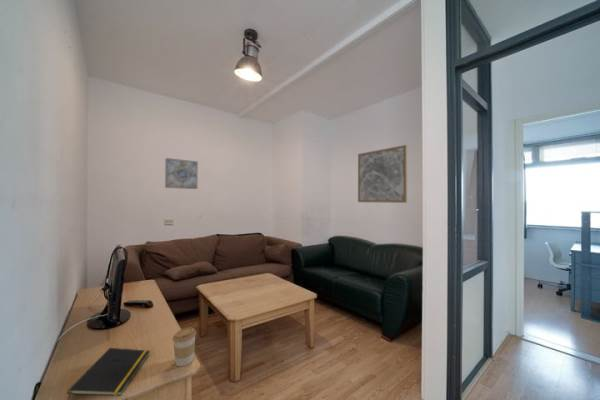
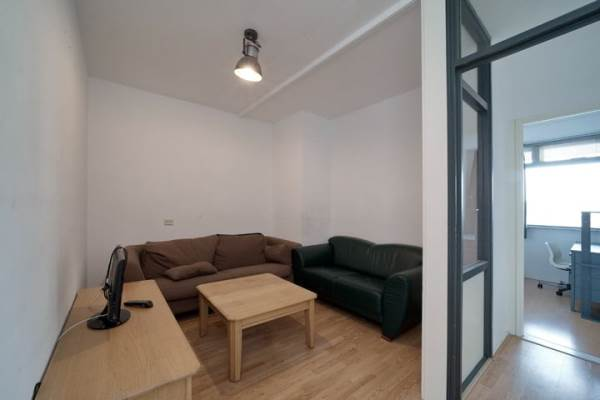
- wall art [357,144,408,204]
- coffee cup [172,327,197,367]
- notepad [66,347,151,400]
- wall art [164,157,199,190]
